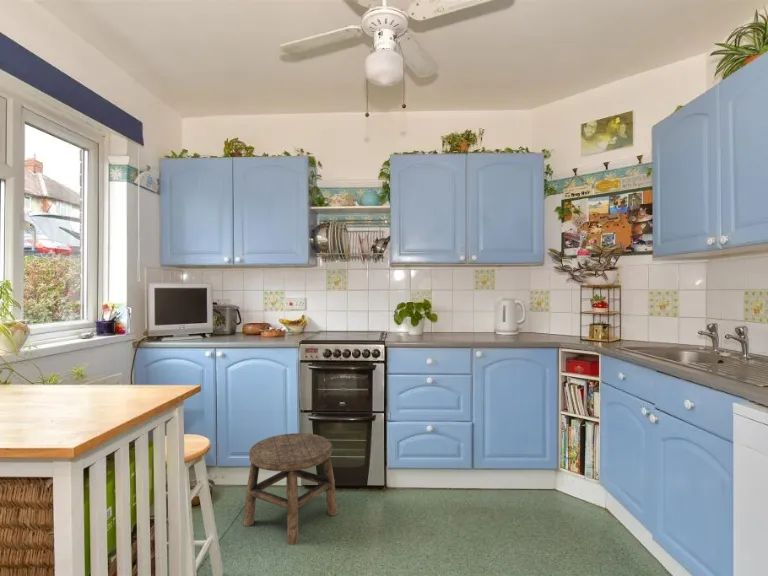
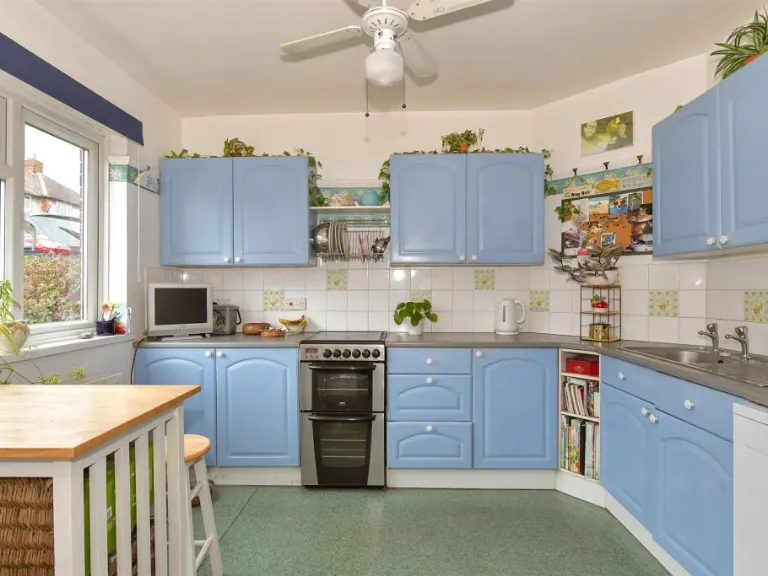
- stool [242,432,338,546]
